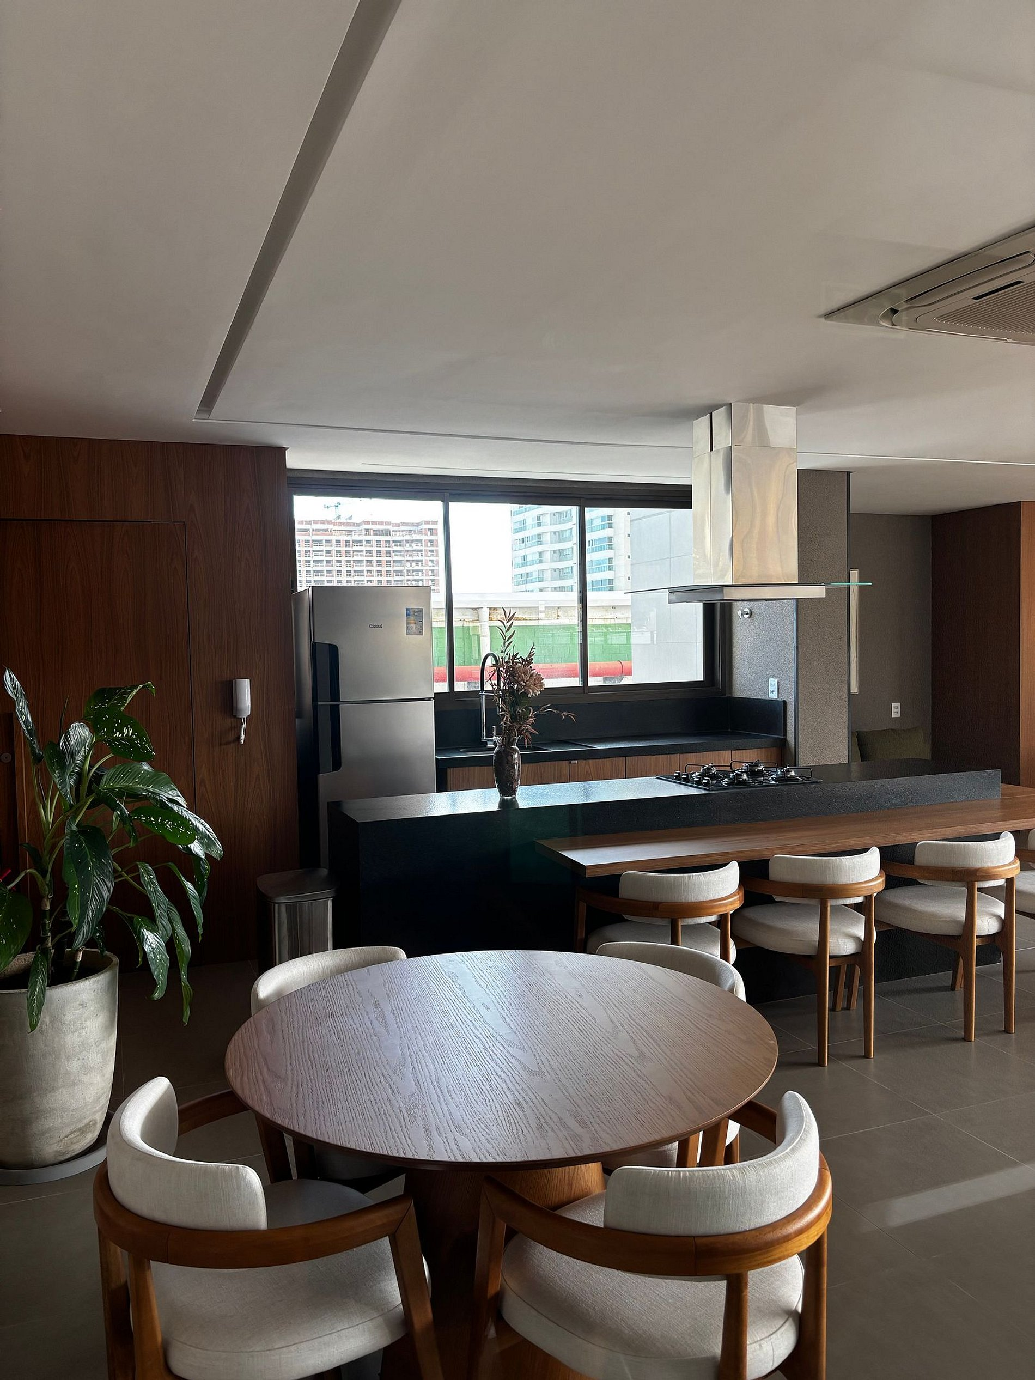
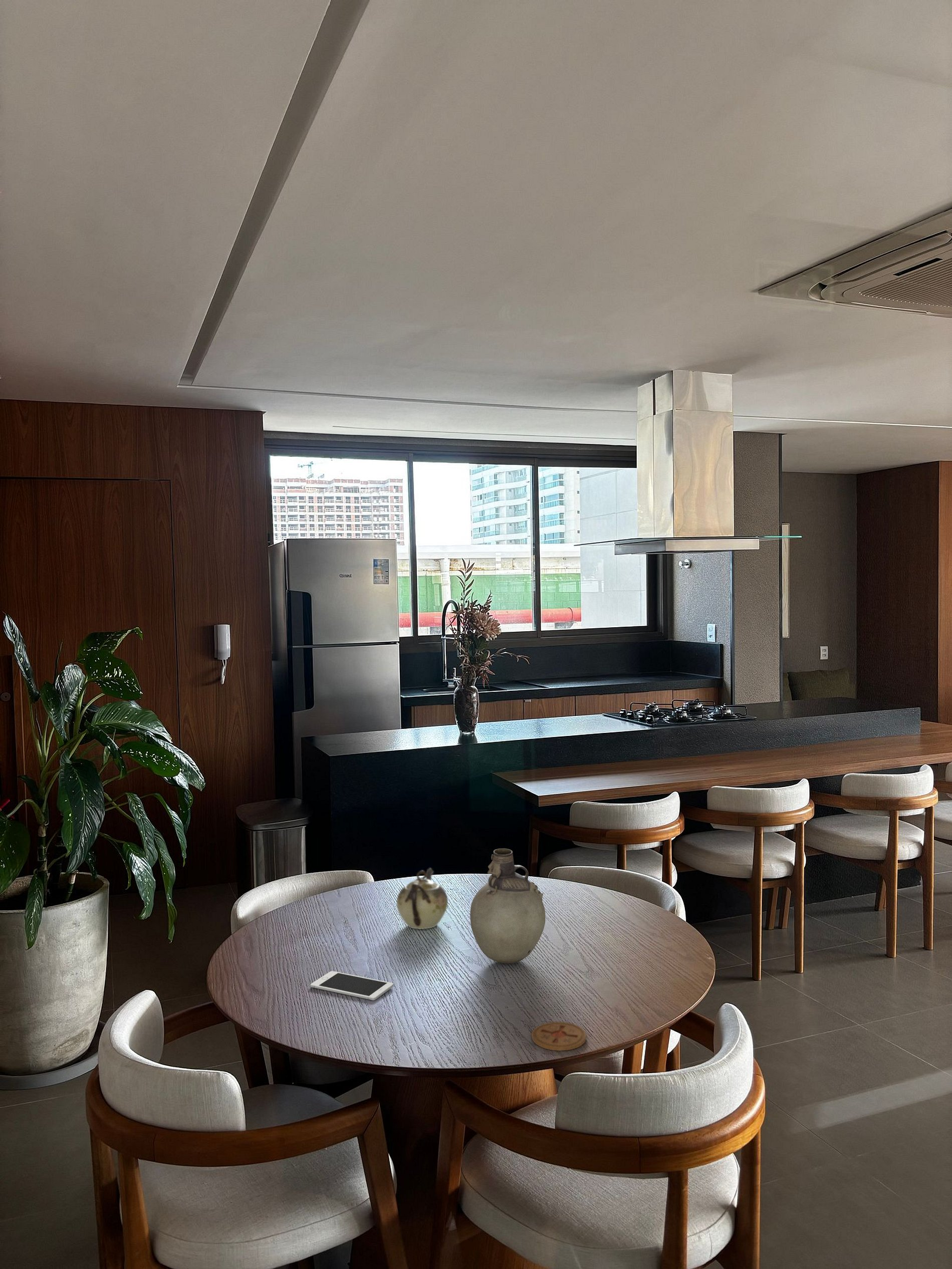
+ vase [469,848,546,964]
+ teapot [396,868,448,930]
+ cell phone [310,970,394,1001]
+ coaster [531,1021,587,1051]
